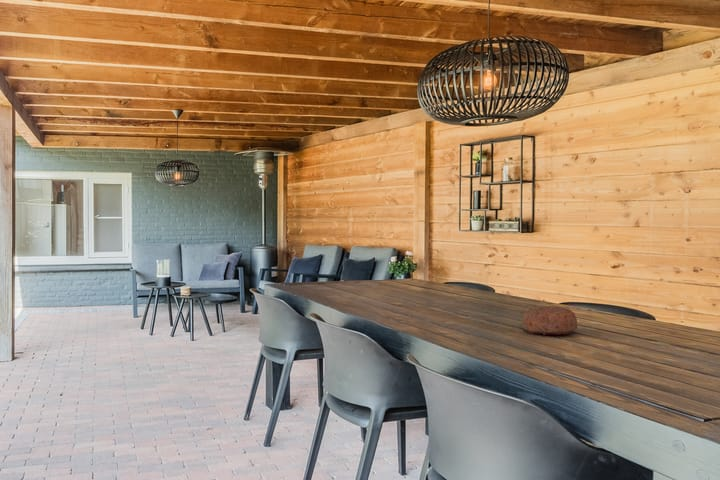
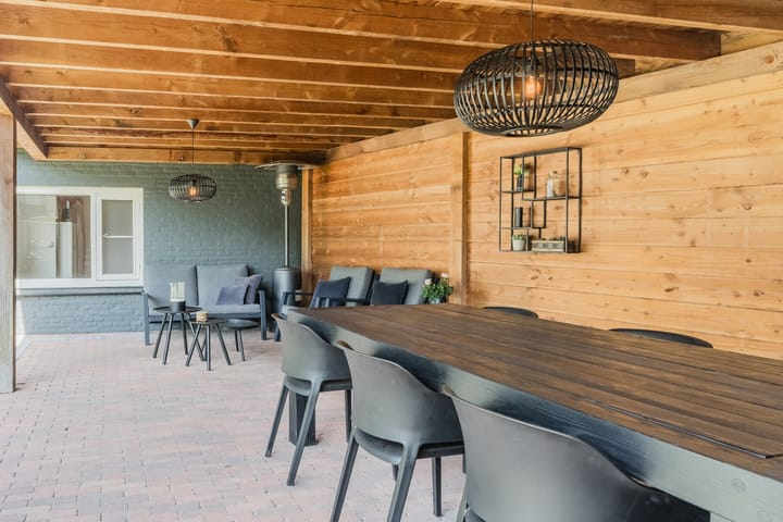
- decorative bowl [522,305,578,336]
